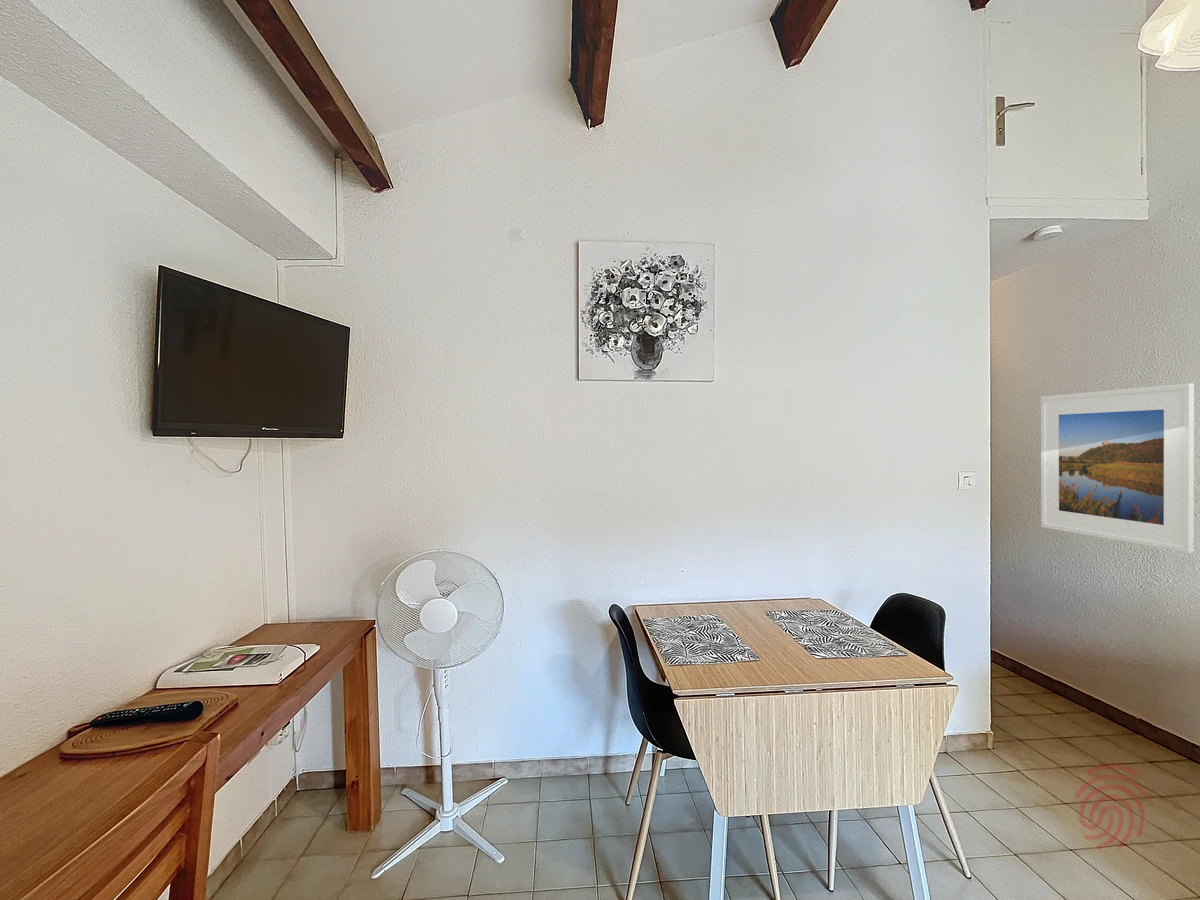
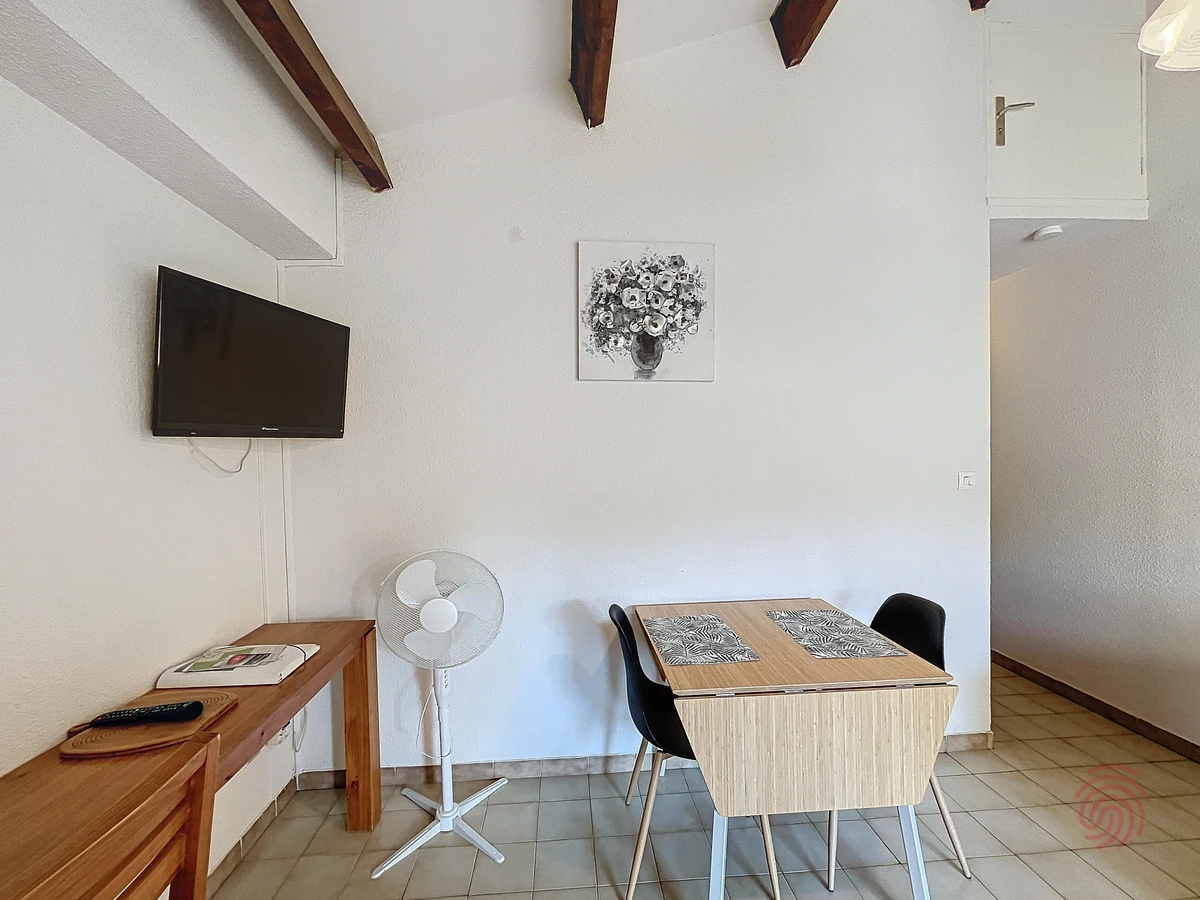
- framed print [1040,382,1195,554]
